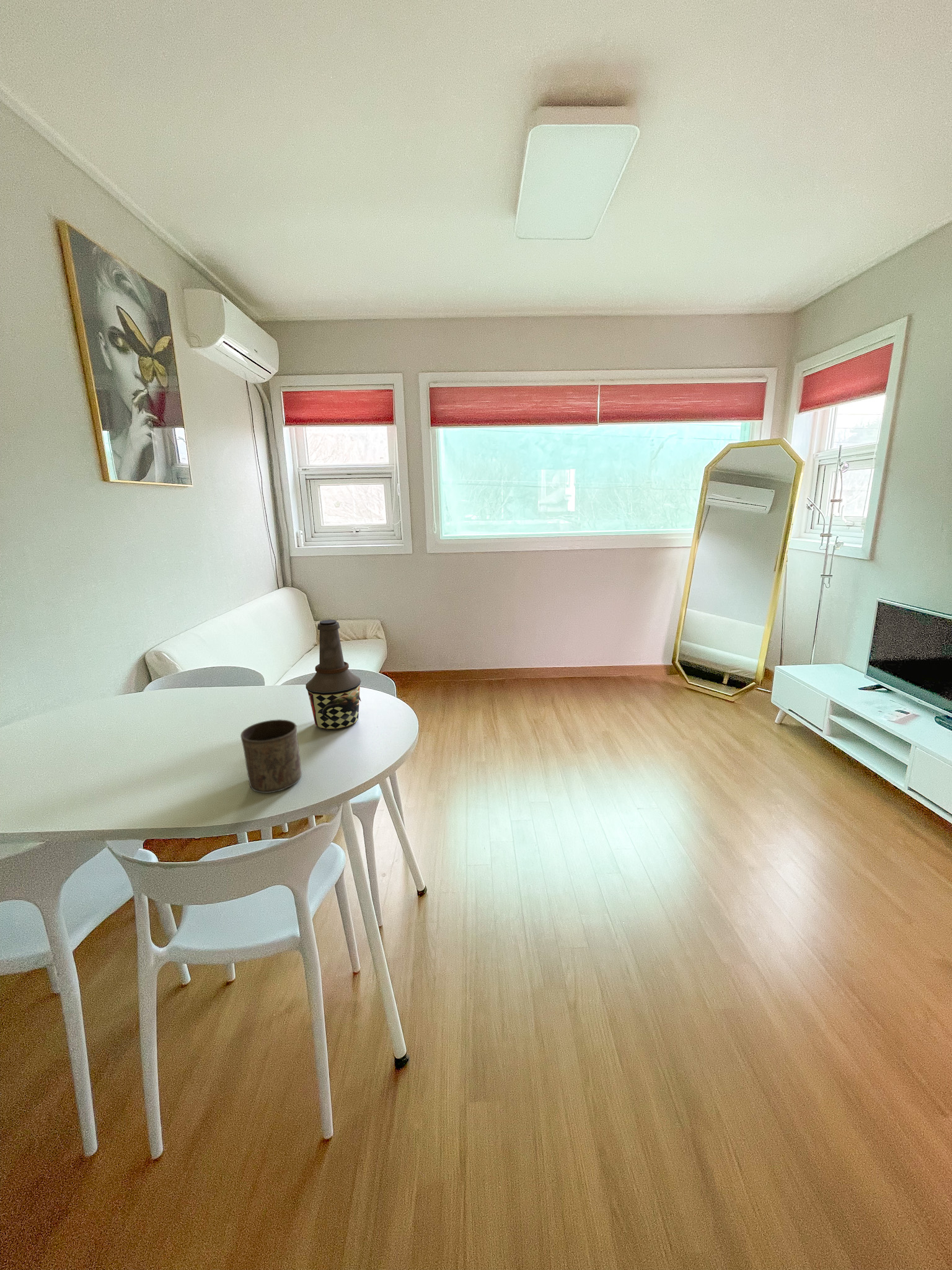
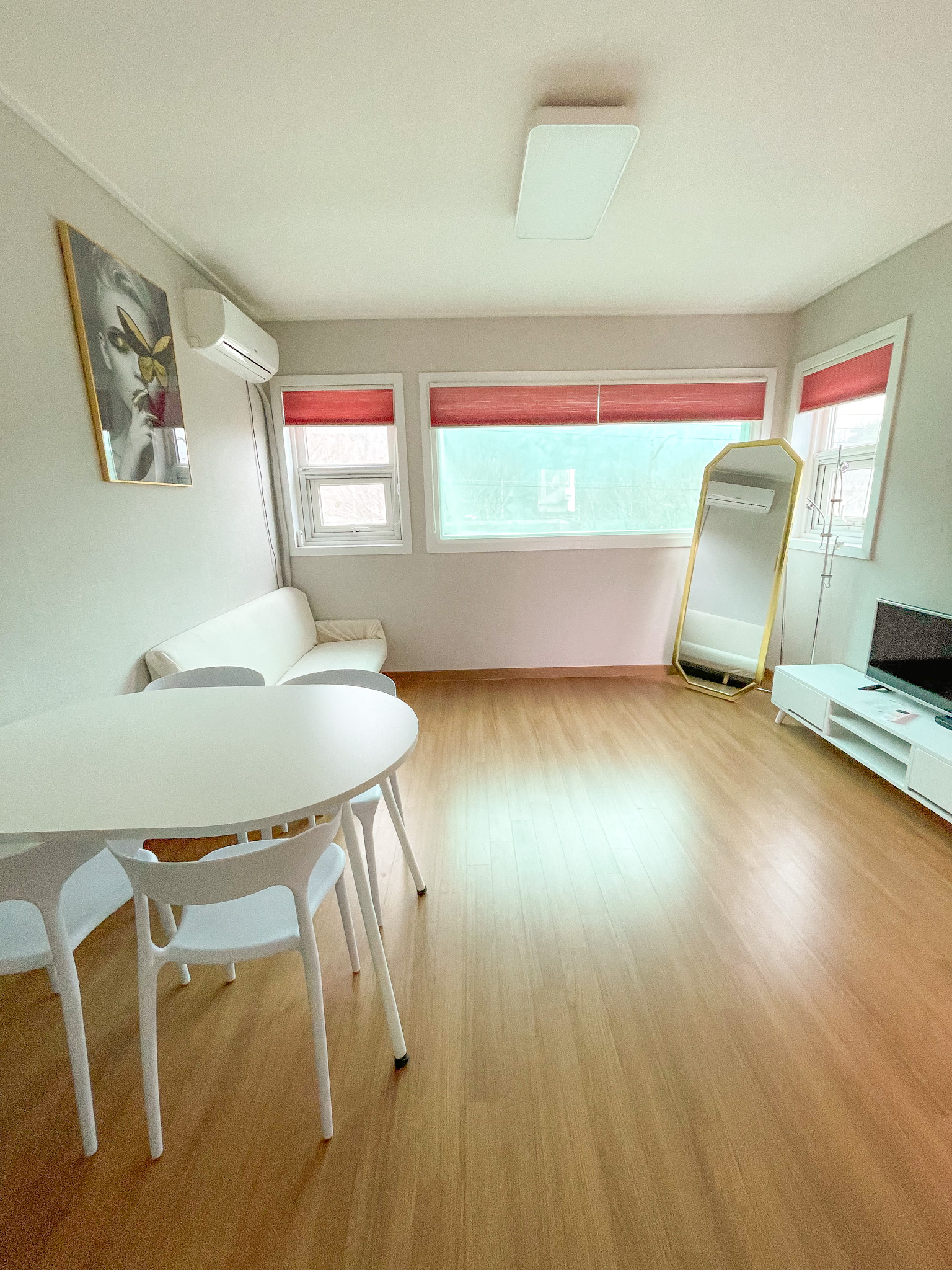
- cup [240,719,302,794]
- bottle [305,619,361,731]
